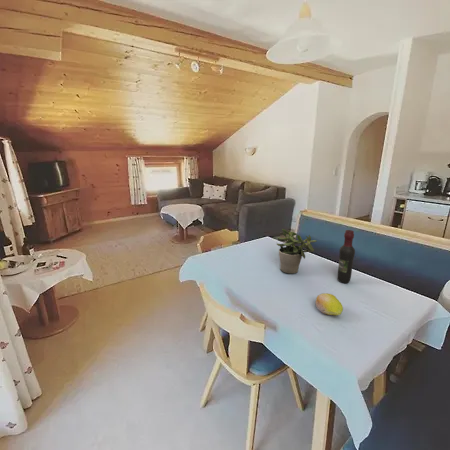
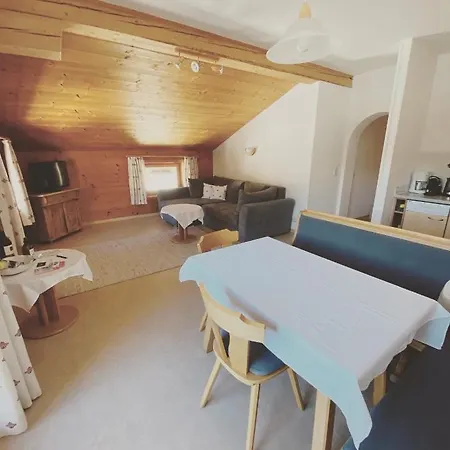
- wine bottle [336,229,356,284]
- fruit [315,292,344,316]
- potted plant [276,228,318,274]
